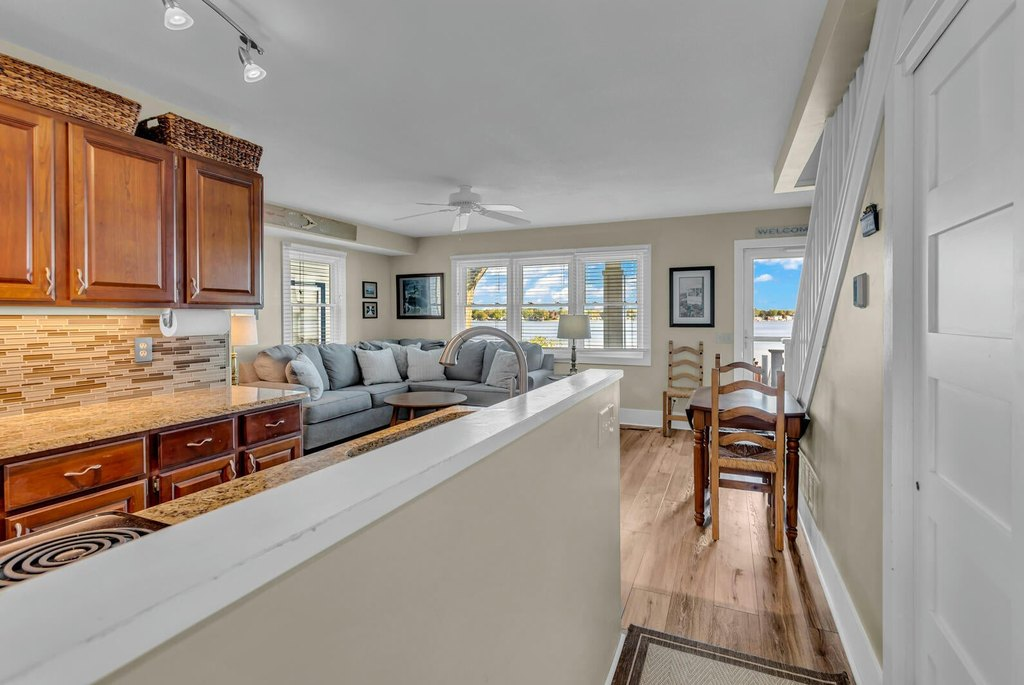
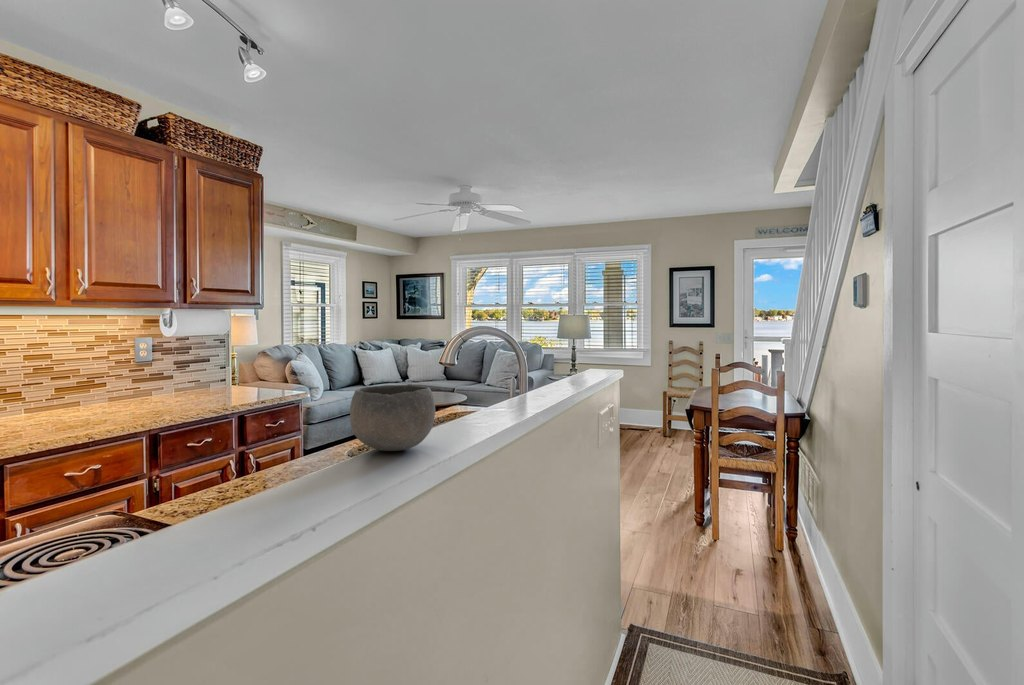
+ bowl [349,384,436,452]
